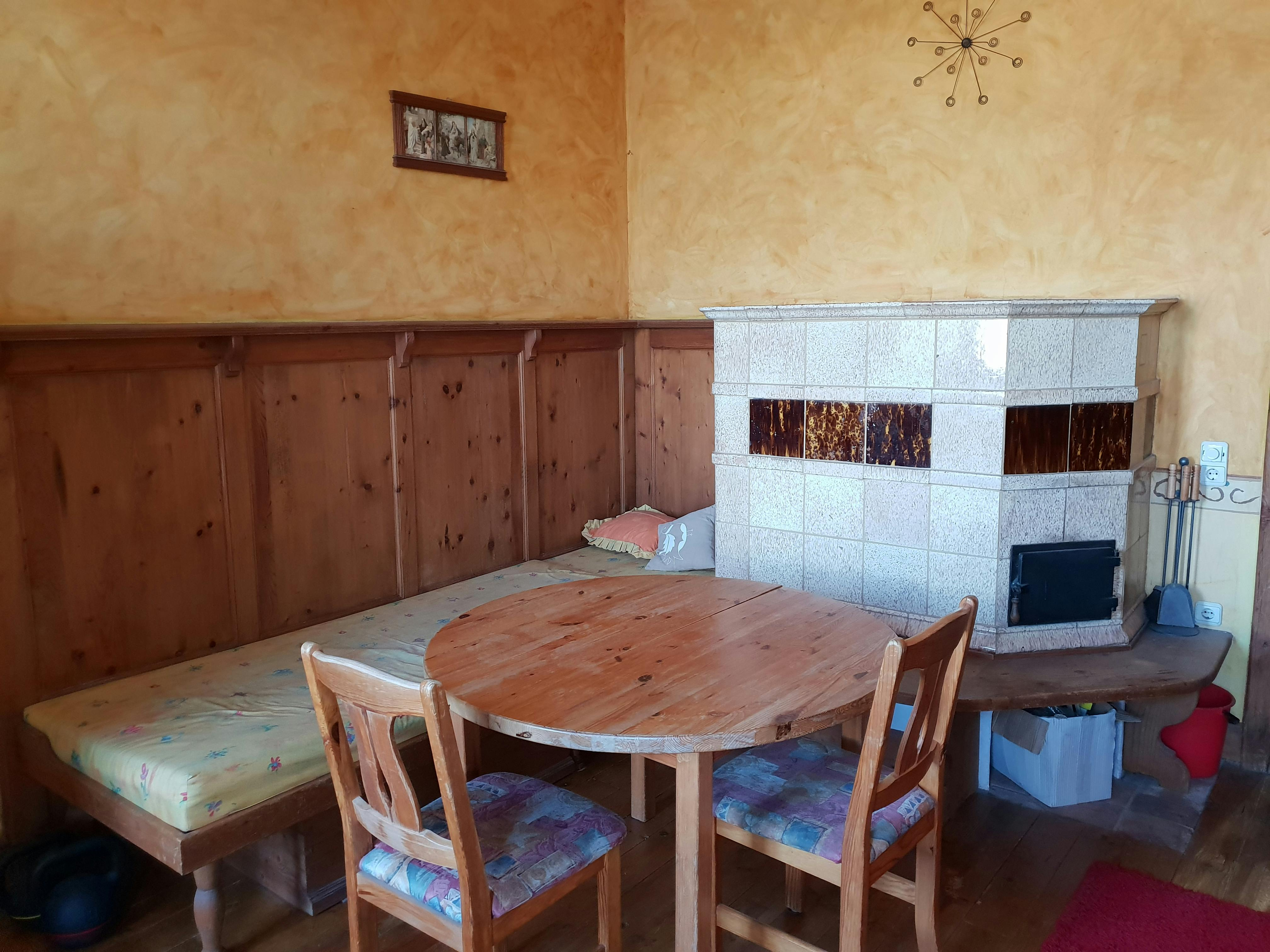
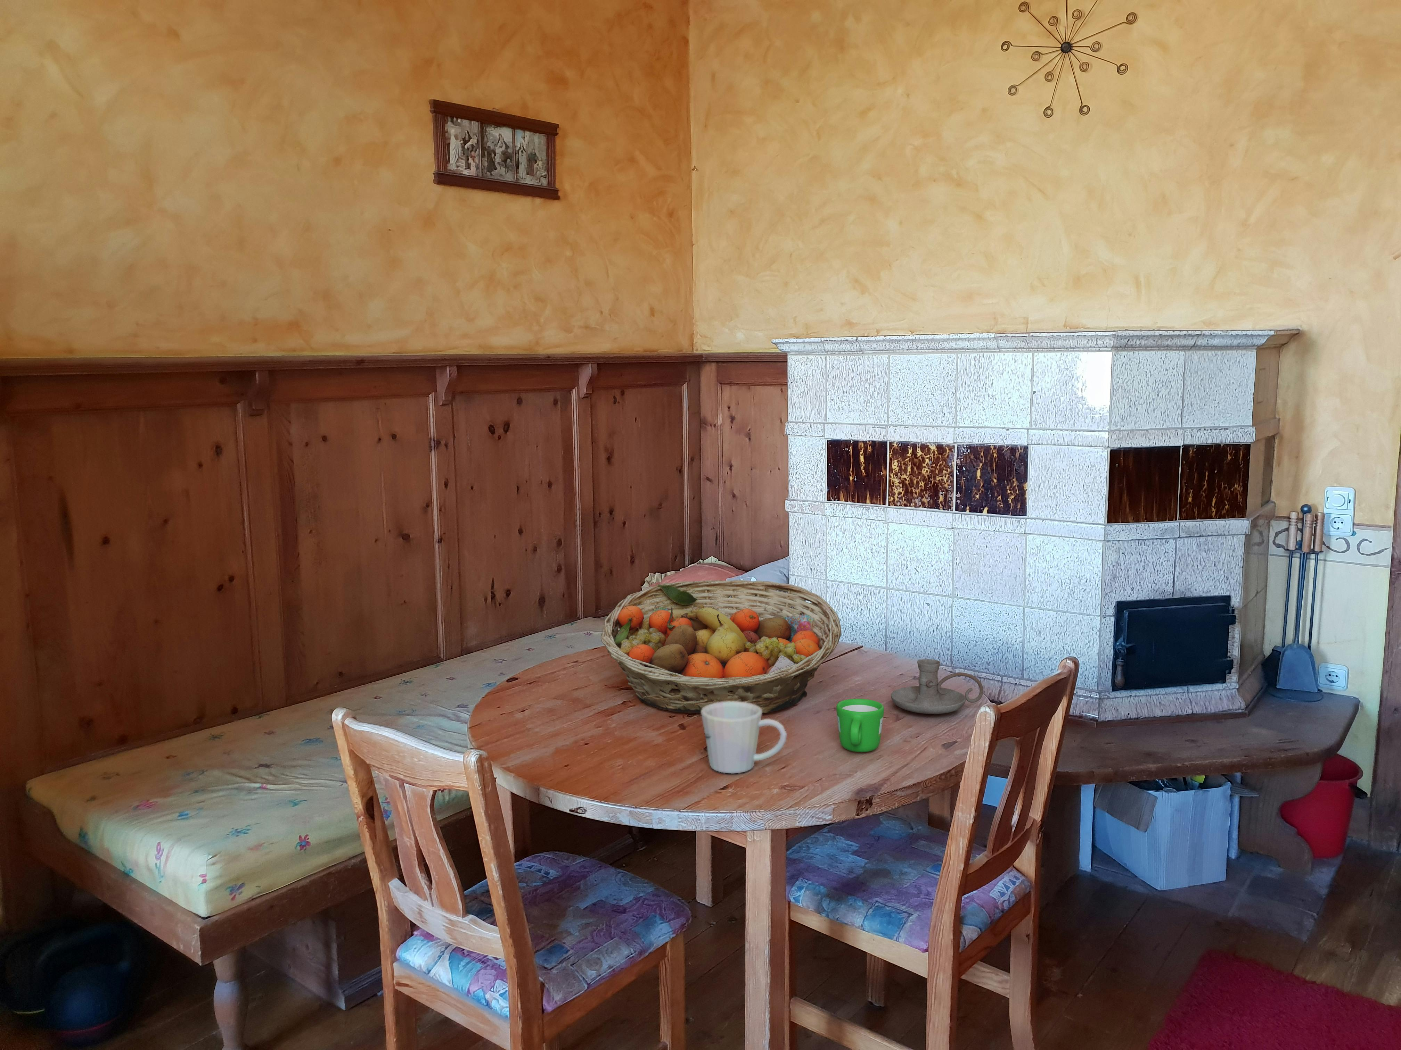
+ candle holder [890,658,984,715]
+ mug [700,701,788,774]
+ fruit basket [600,579,842,714]
+ mug [836,698,885,752]
